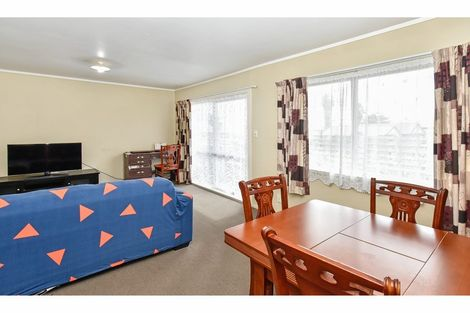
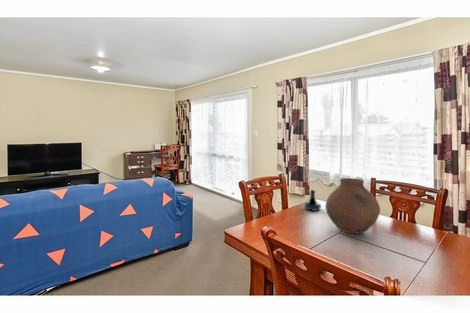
+ tequila bottle [304,189,322,212]
+ vase [325,177,381,234]
